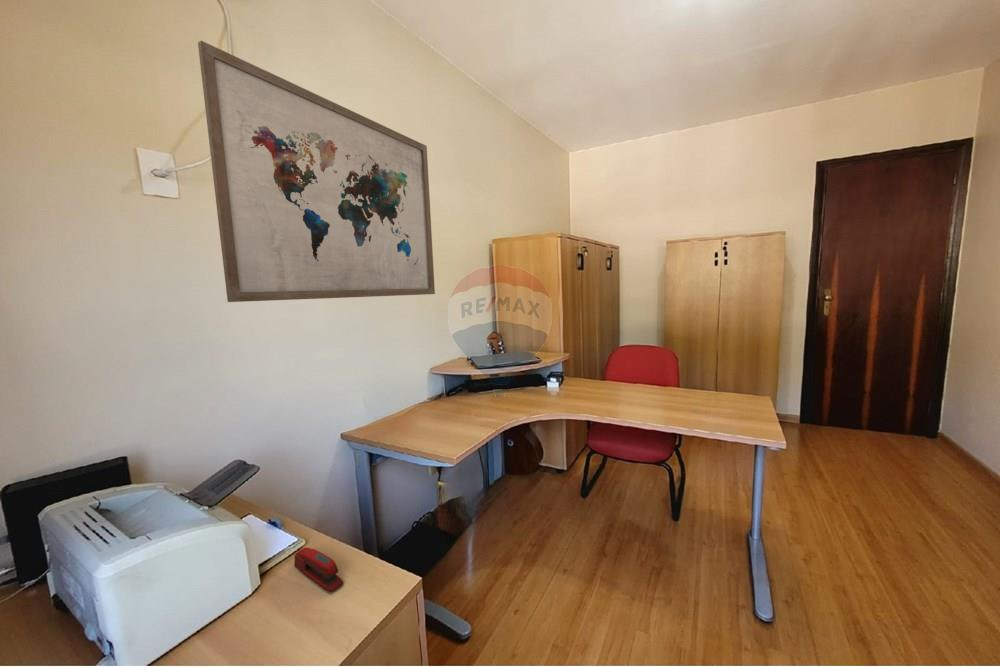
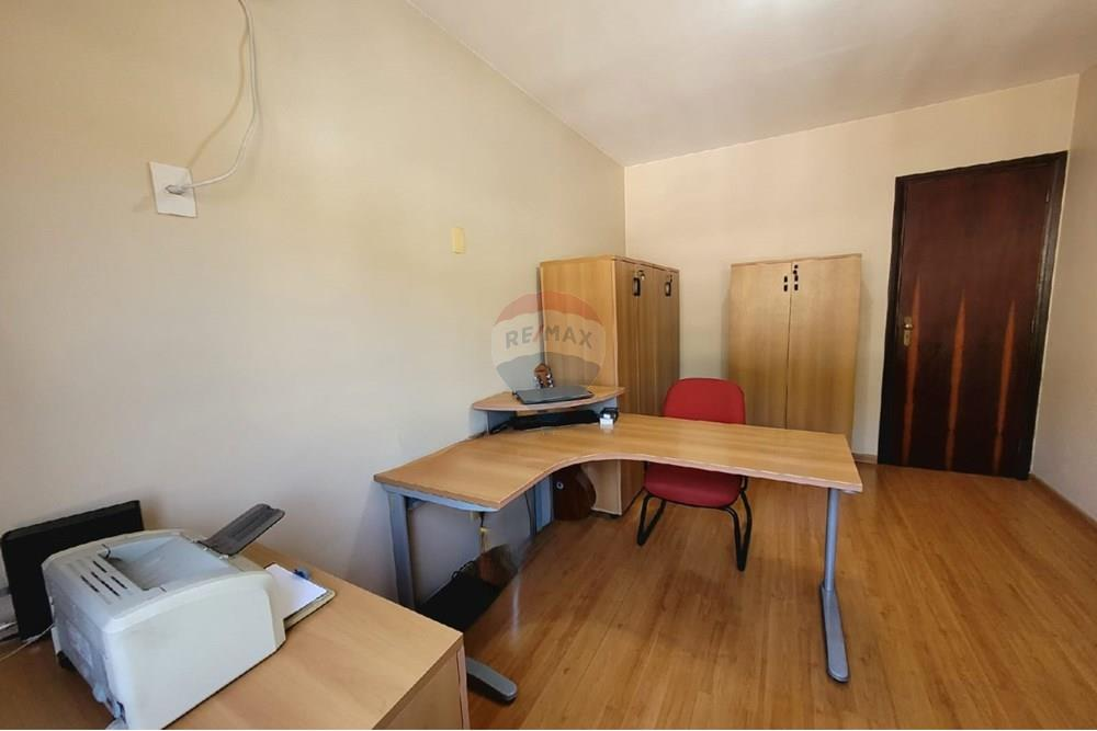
- stapler [293,547,344,593]
- wall art [197,40,436,303]
